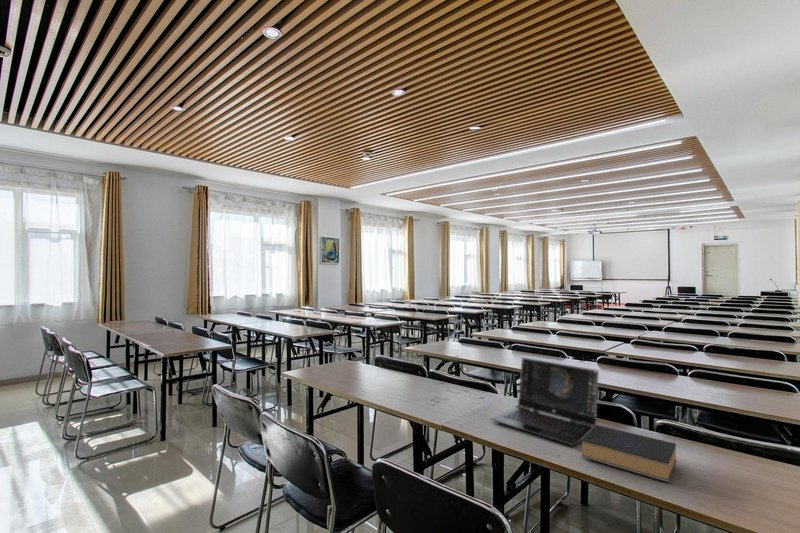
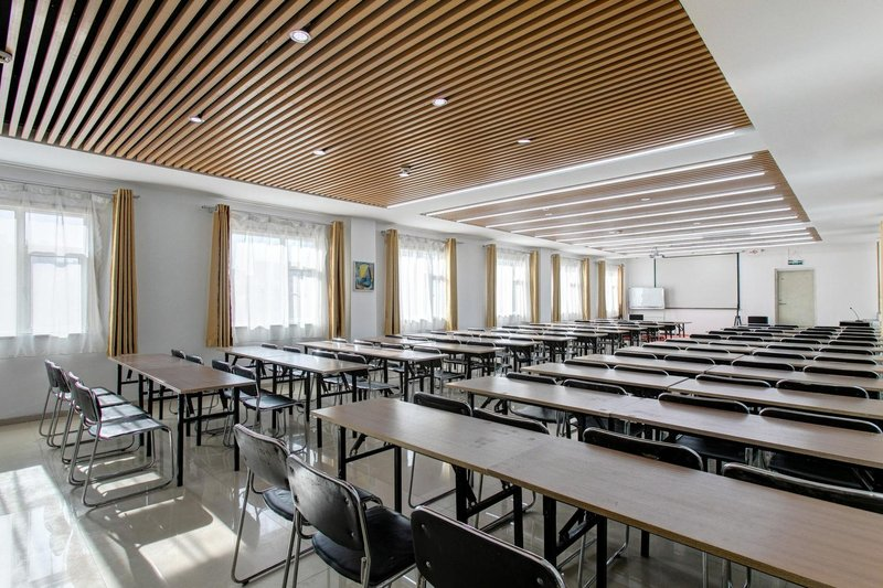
- book [581,424,677,483]
- laptop [491,356,600,447]
